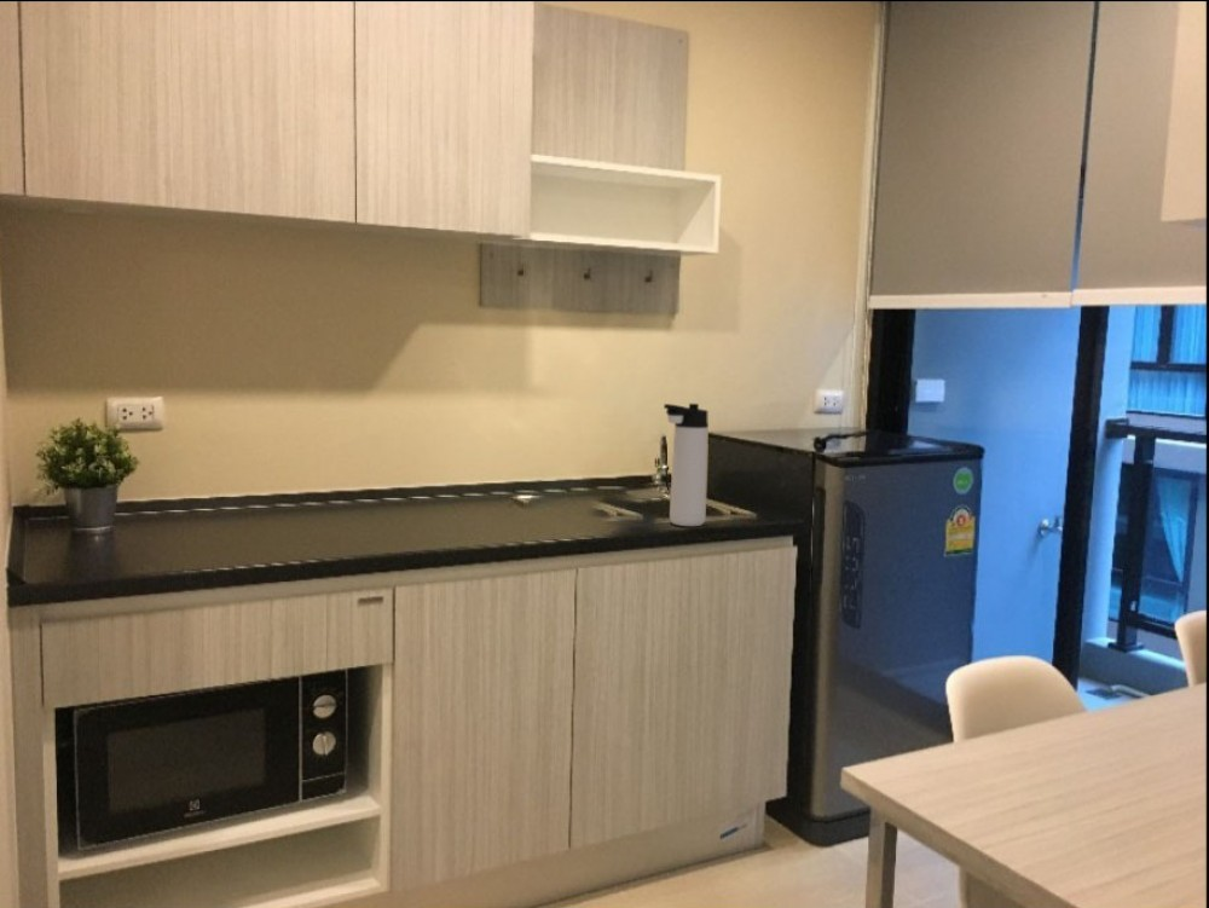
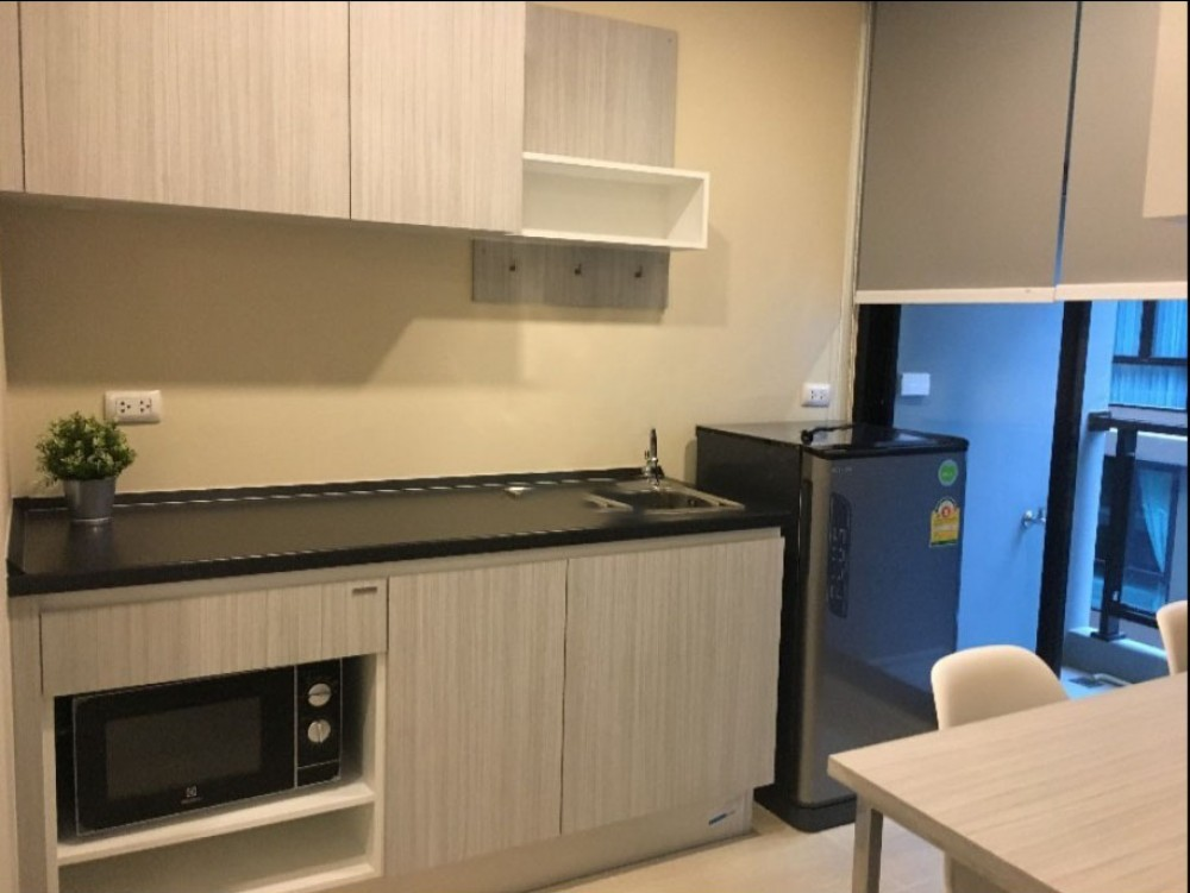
- thermos bottle [663,403,710,527]
